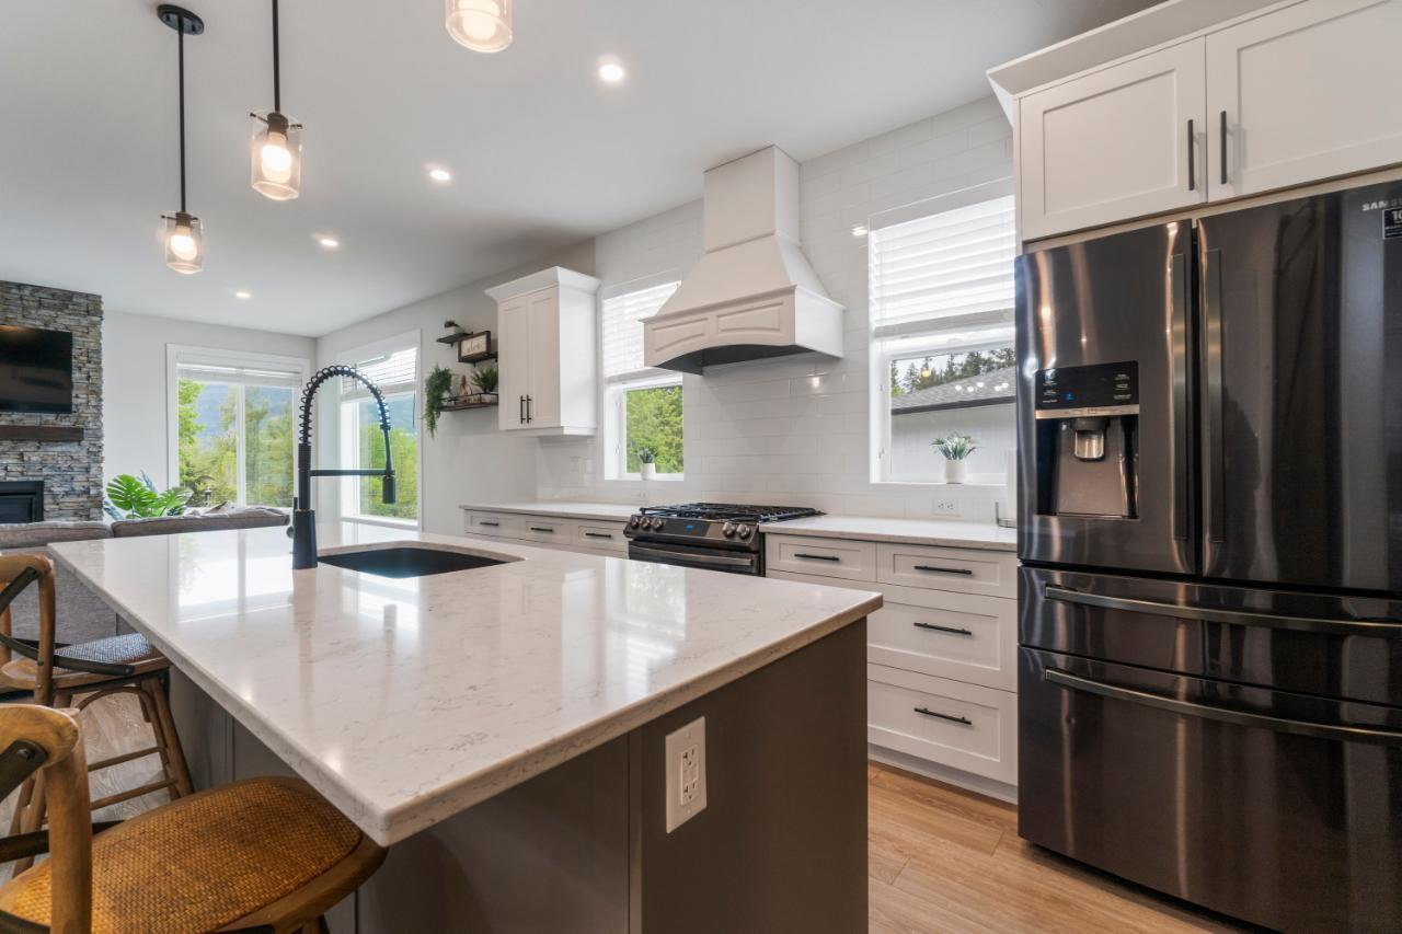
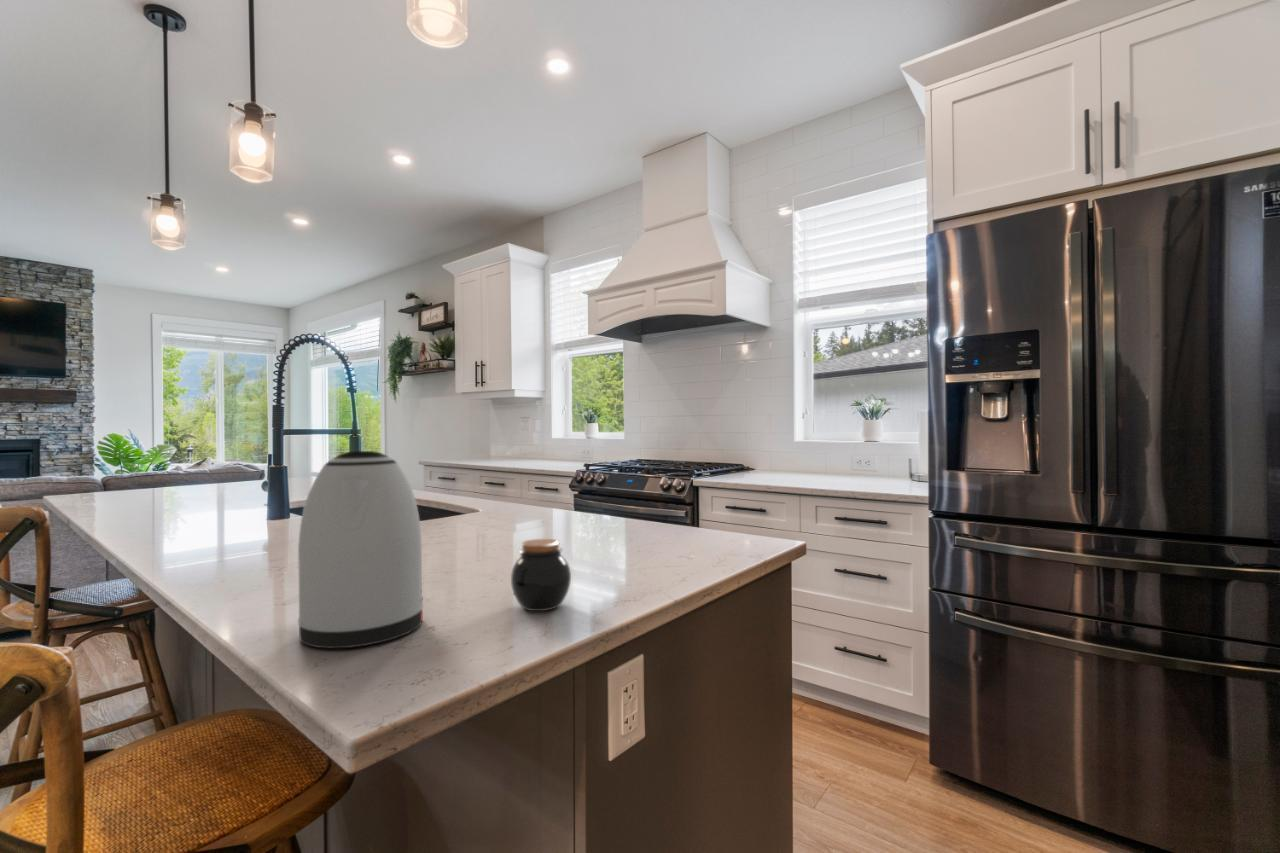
+ kettle [297,450,425,649]
+ jar [510,538,572,612]
